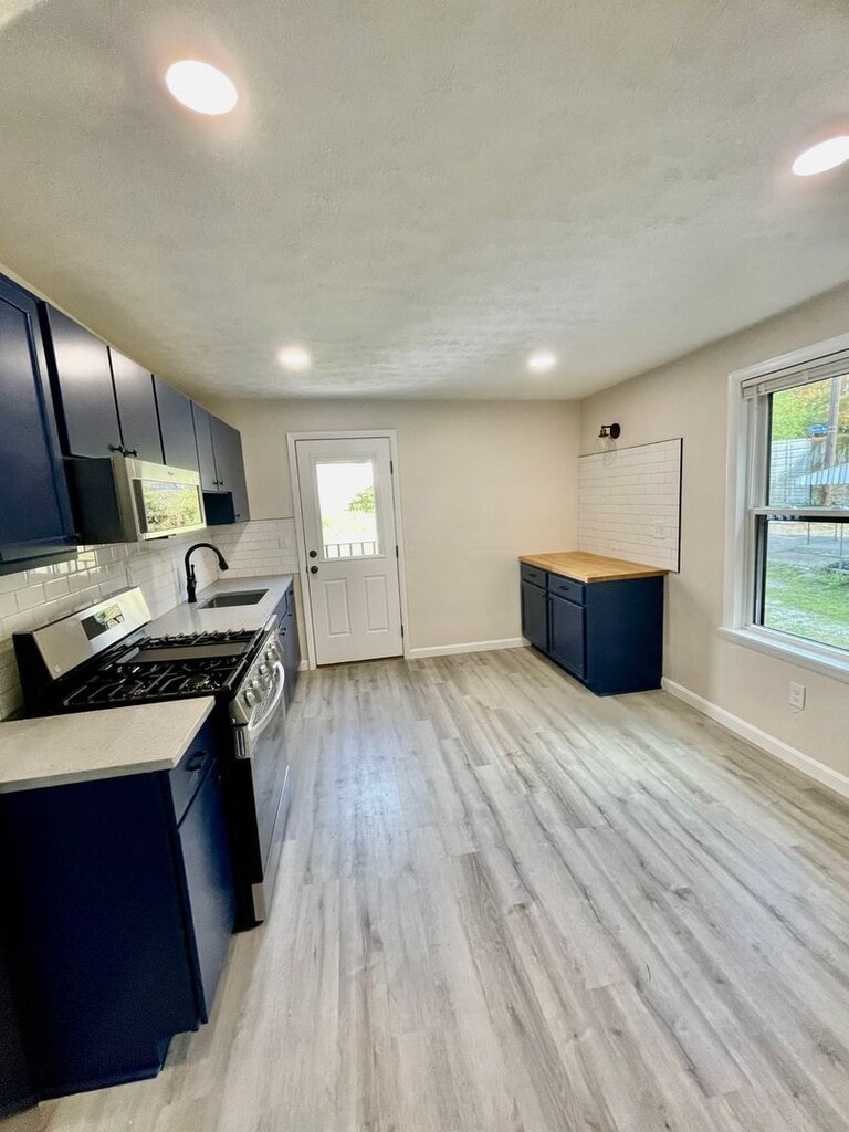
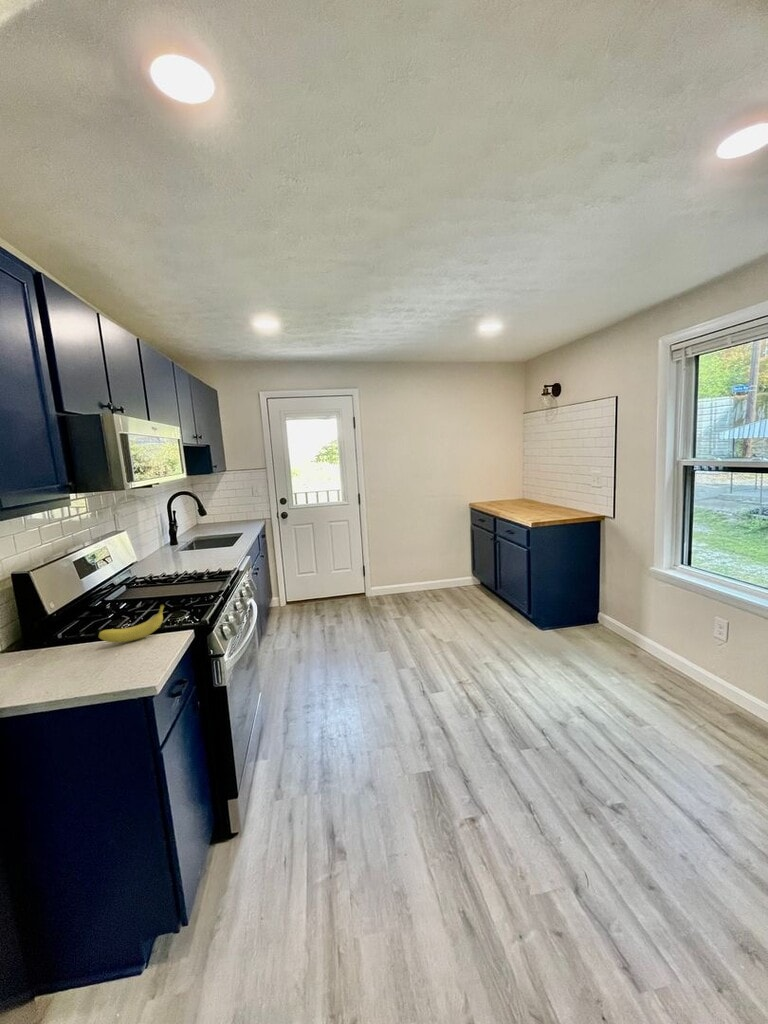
+ fruit [97,604,165,644]
